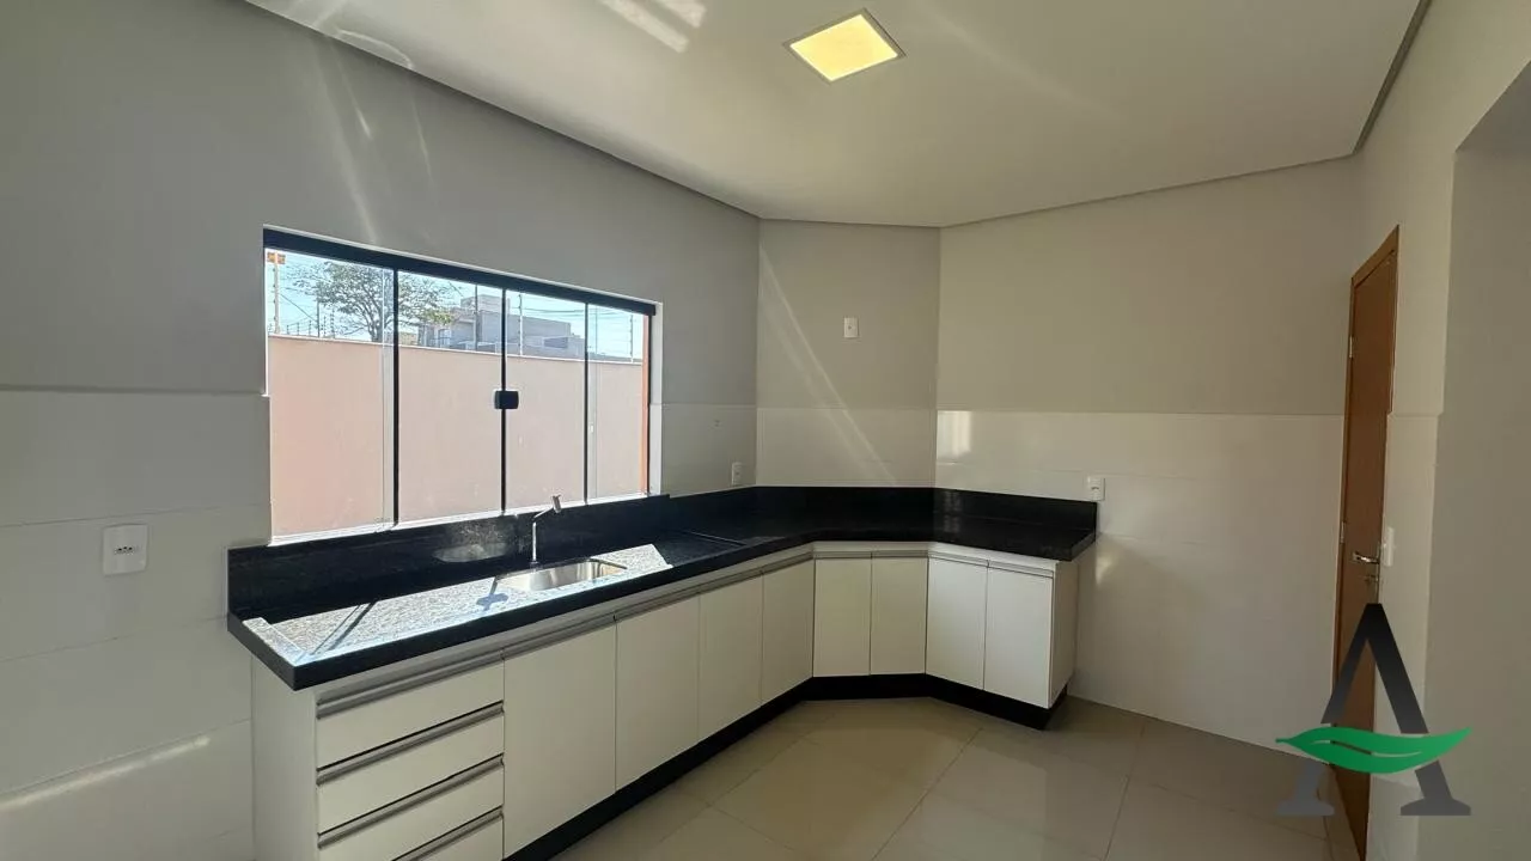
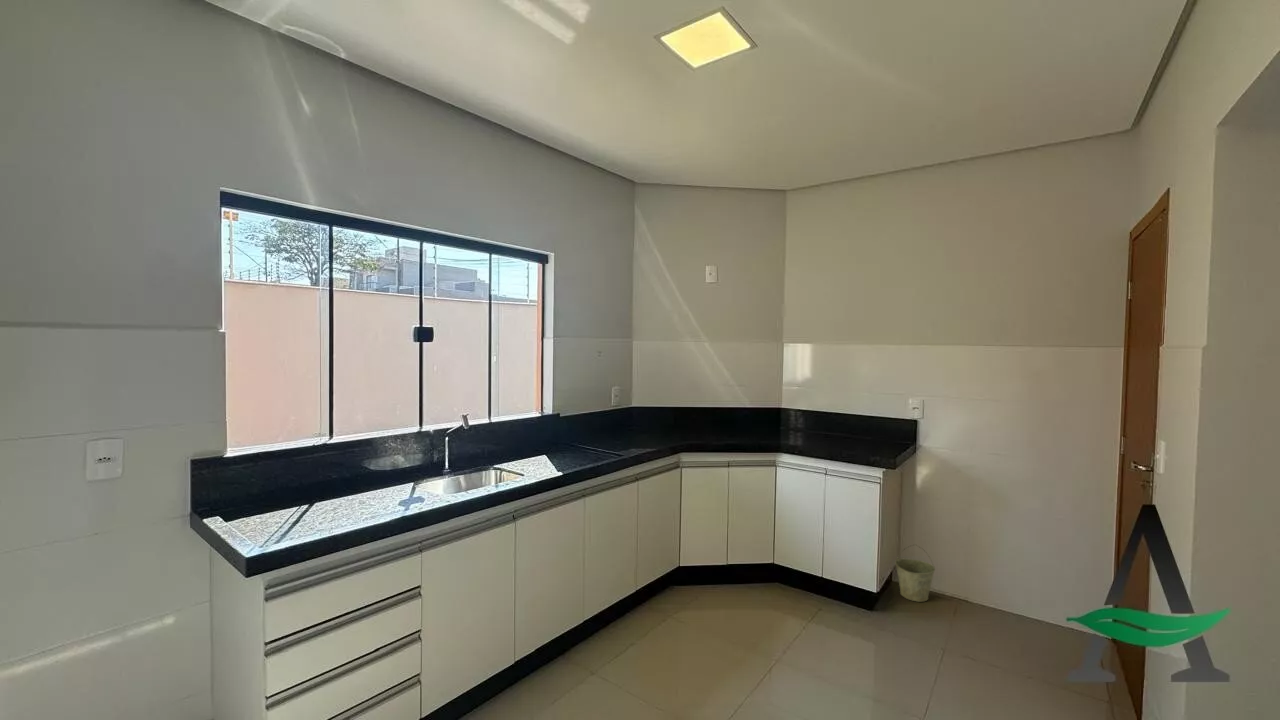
+ bucket [894,543,936,603]
